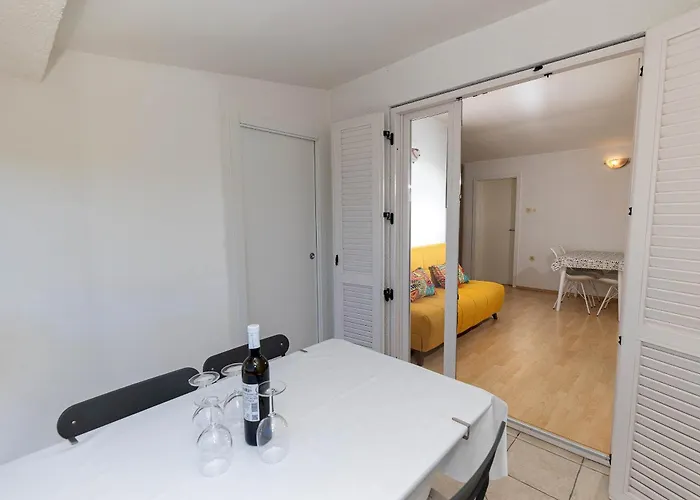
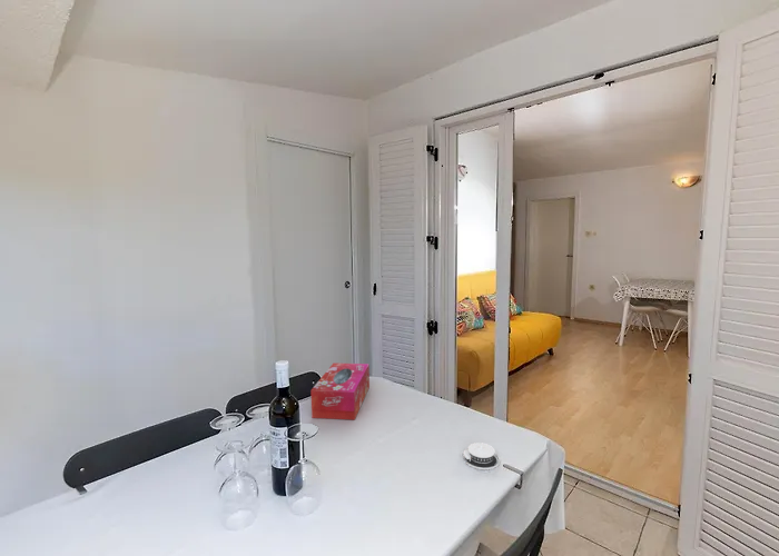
+ architectural model [462,441,501,470]
+ tissue box [309,363,371,421]
